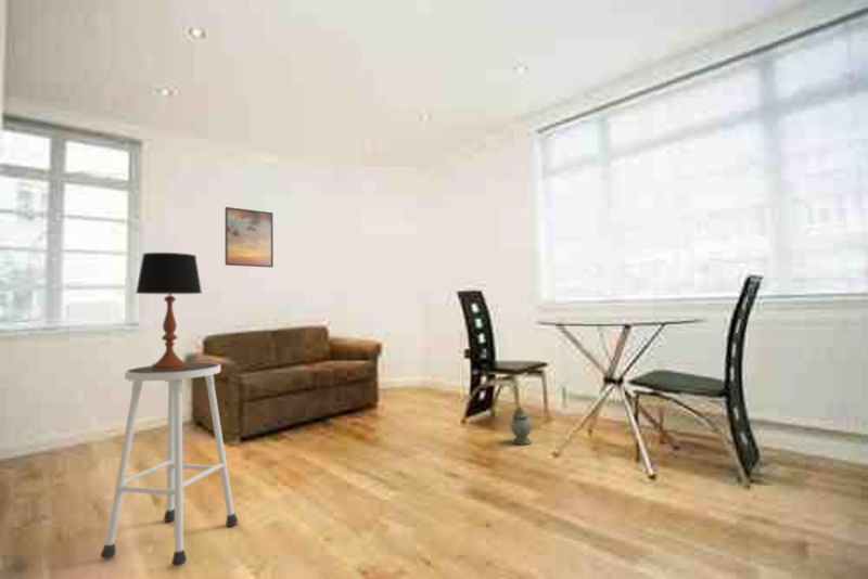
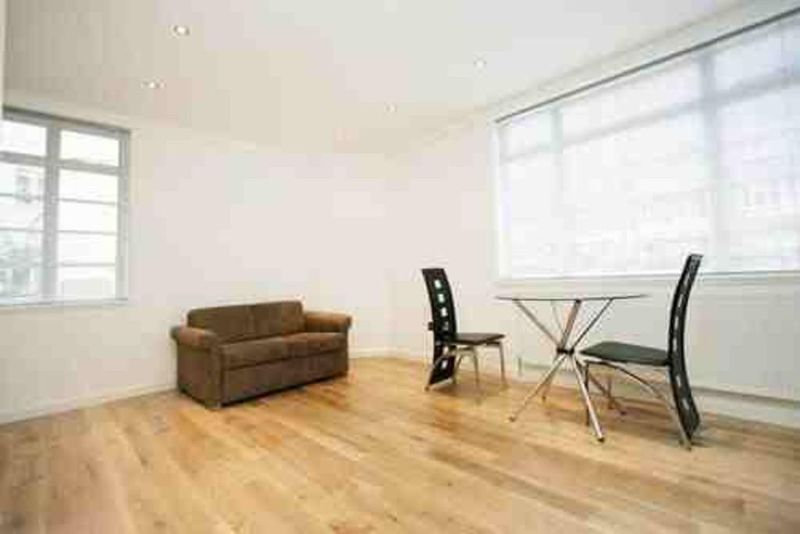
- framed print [225,206,275,269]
- stool [100,362,239,567]
- lantern [510,406,533,446]
- table lamp [135,252,203,370]
